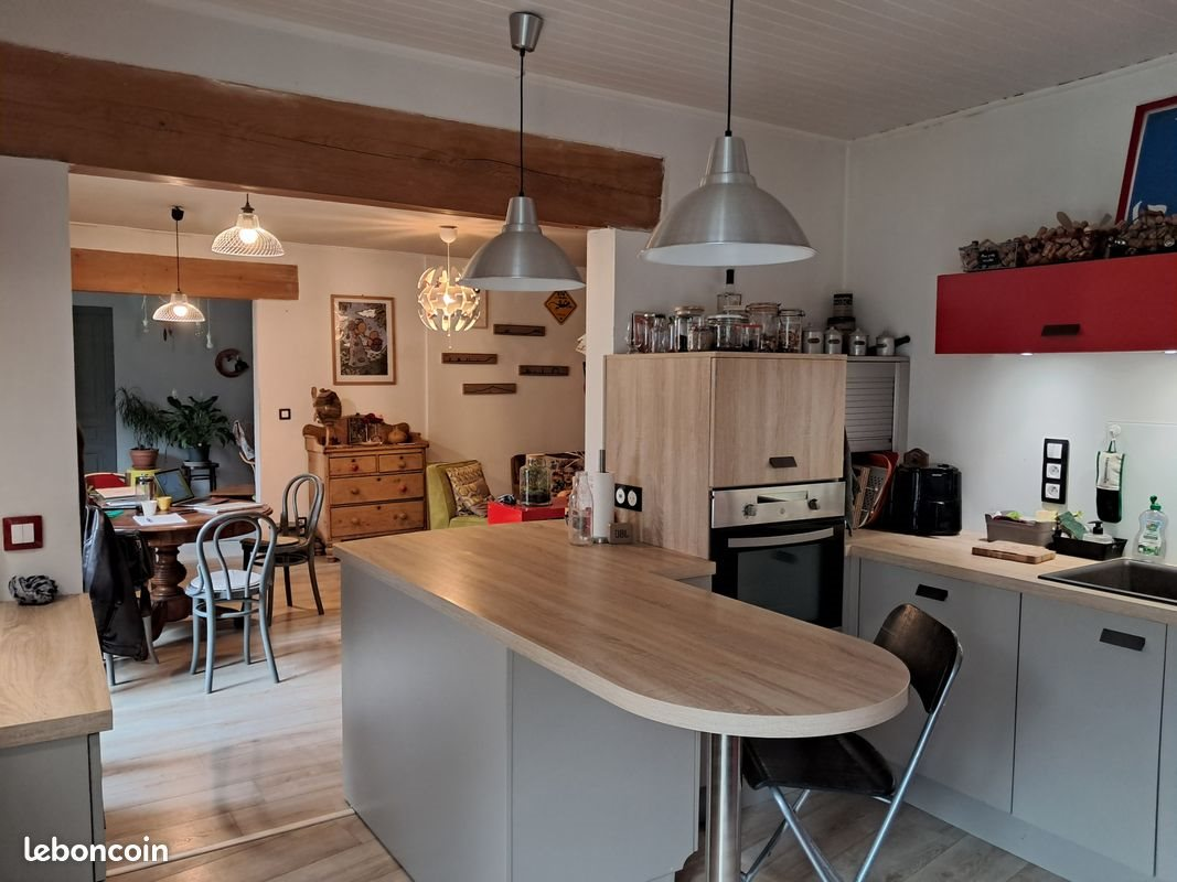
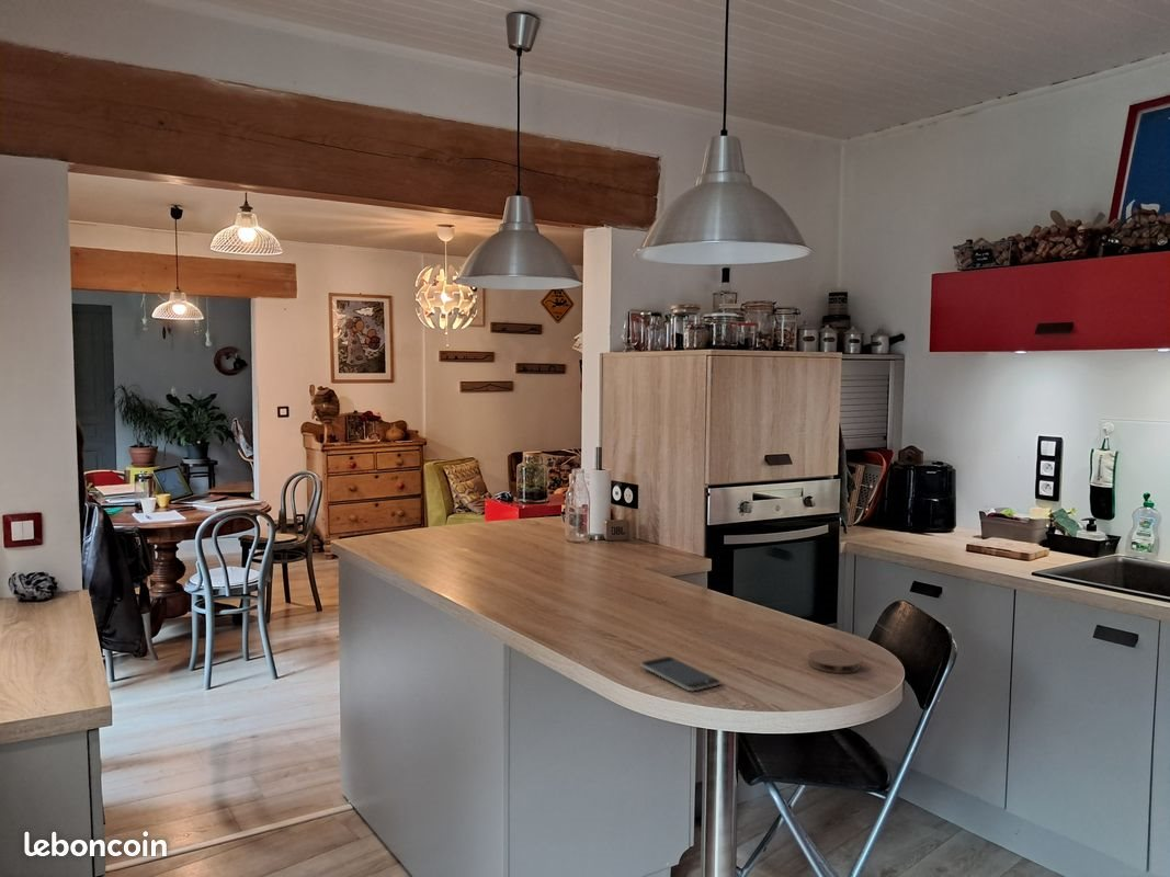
+ smartphone [639,656,722,692]
+ coaster [807,649,862,674]
